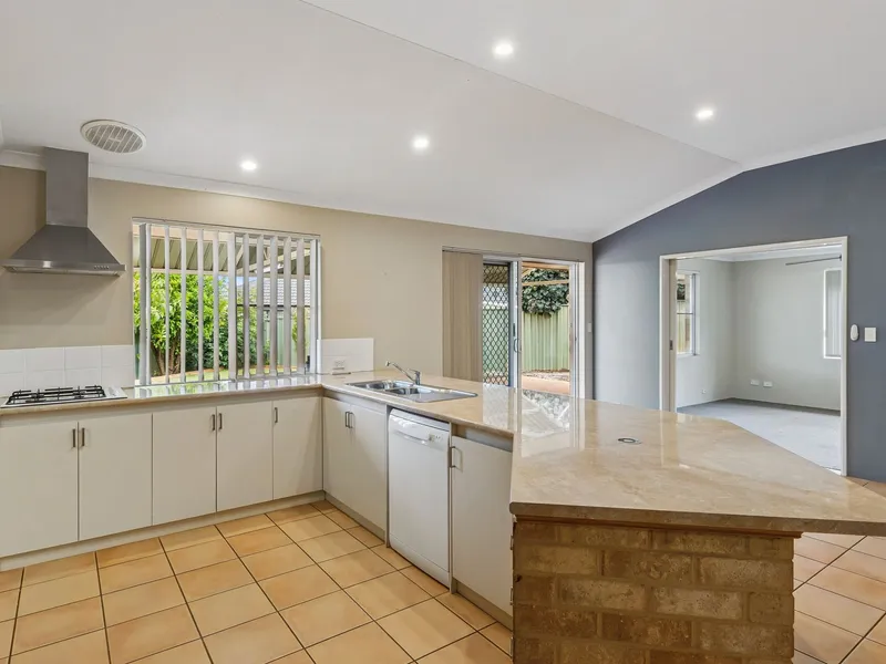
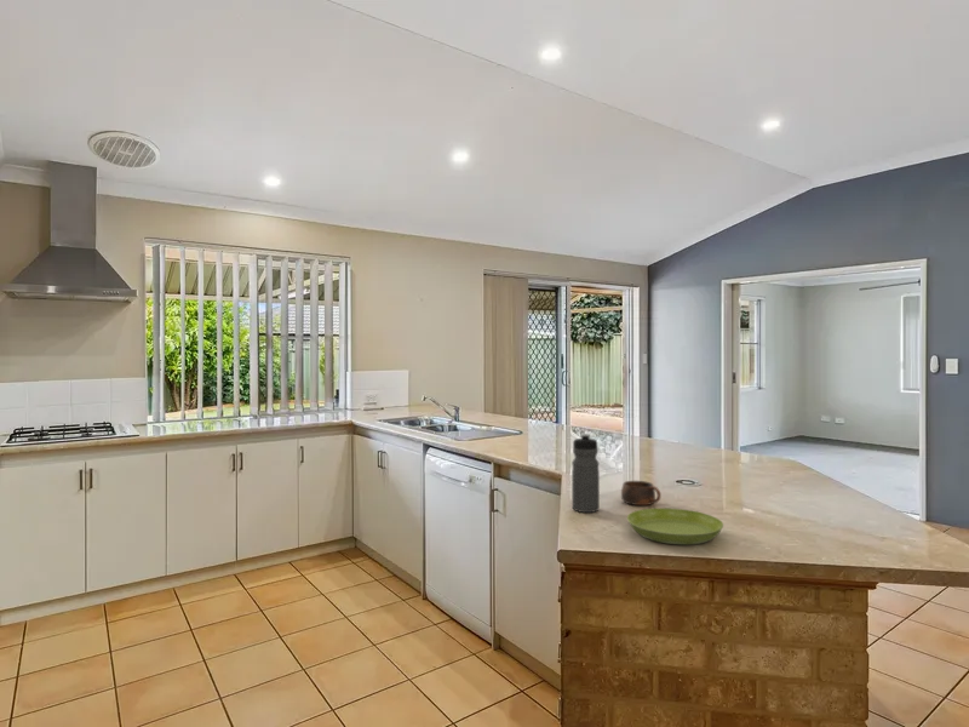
+ water bottle [570,433,601,514]
+ saucer [626,506,724,545]
+ cup [620,480,663,506]
